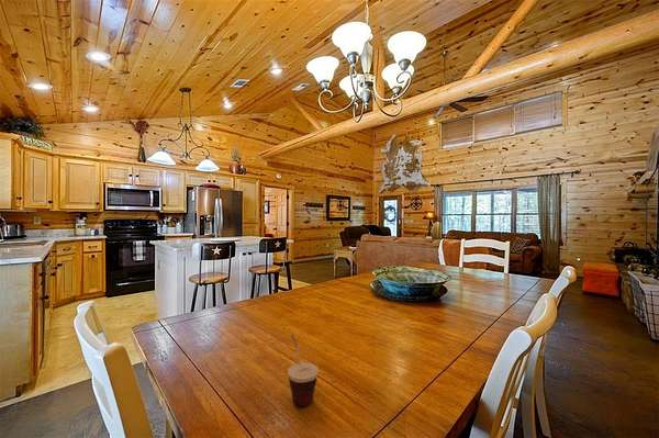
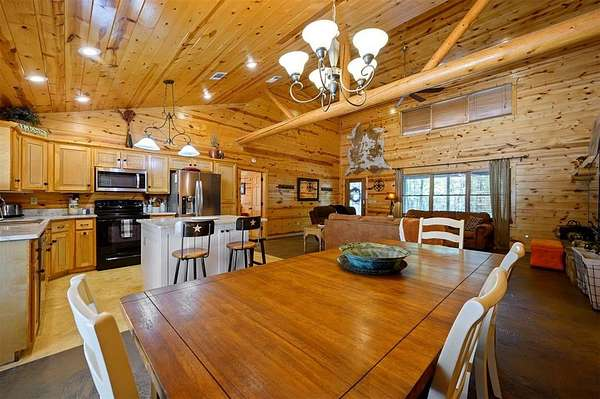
- cup [287,333,320,407]
